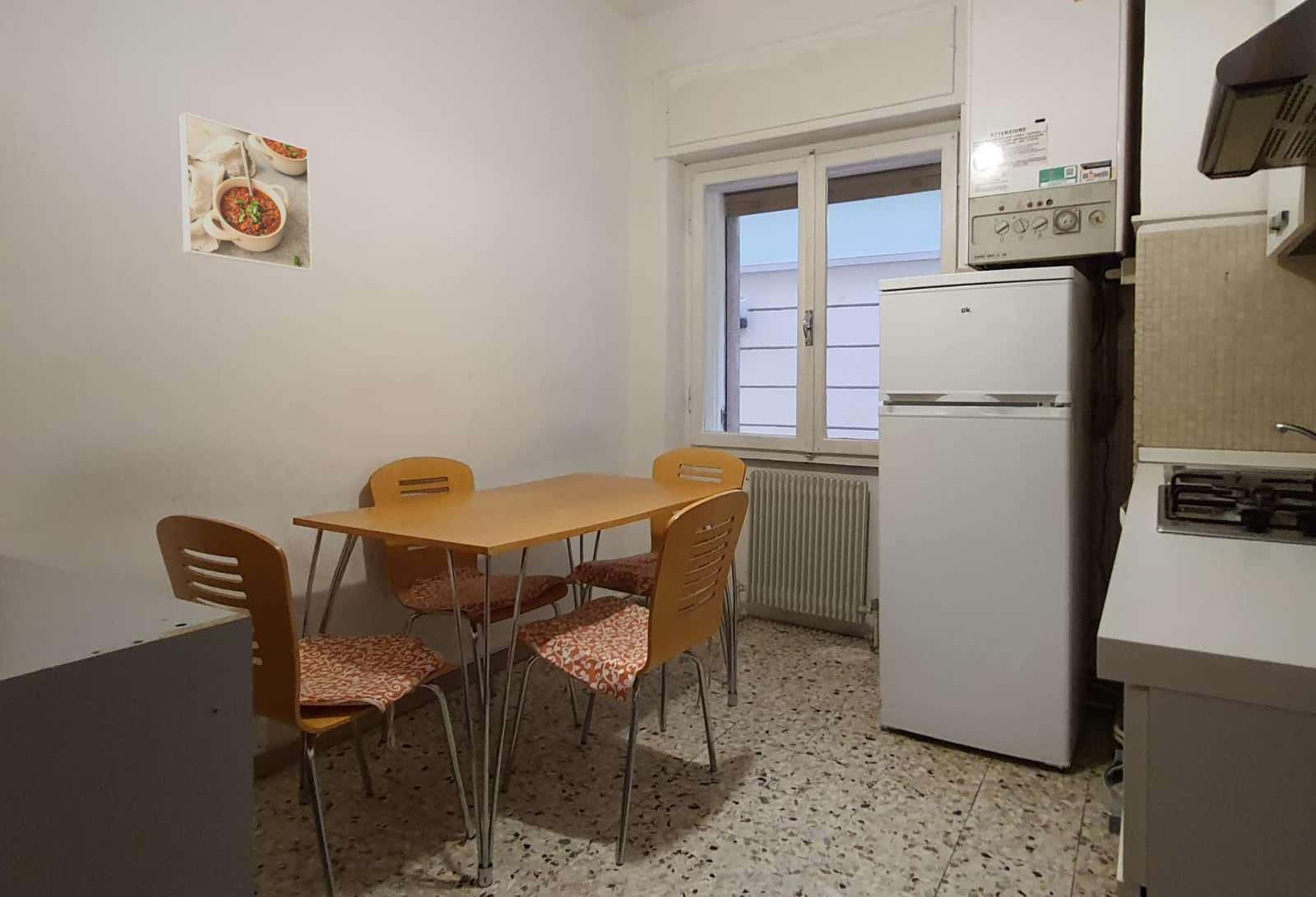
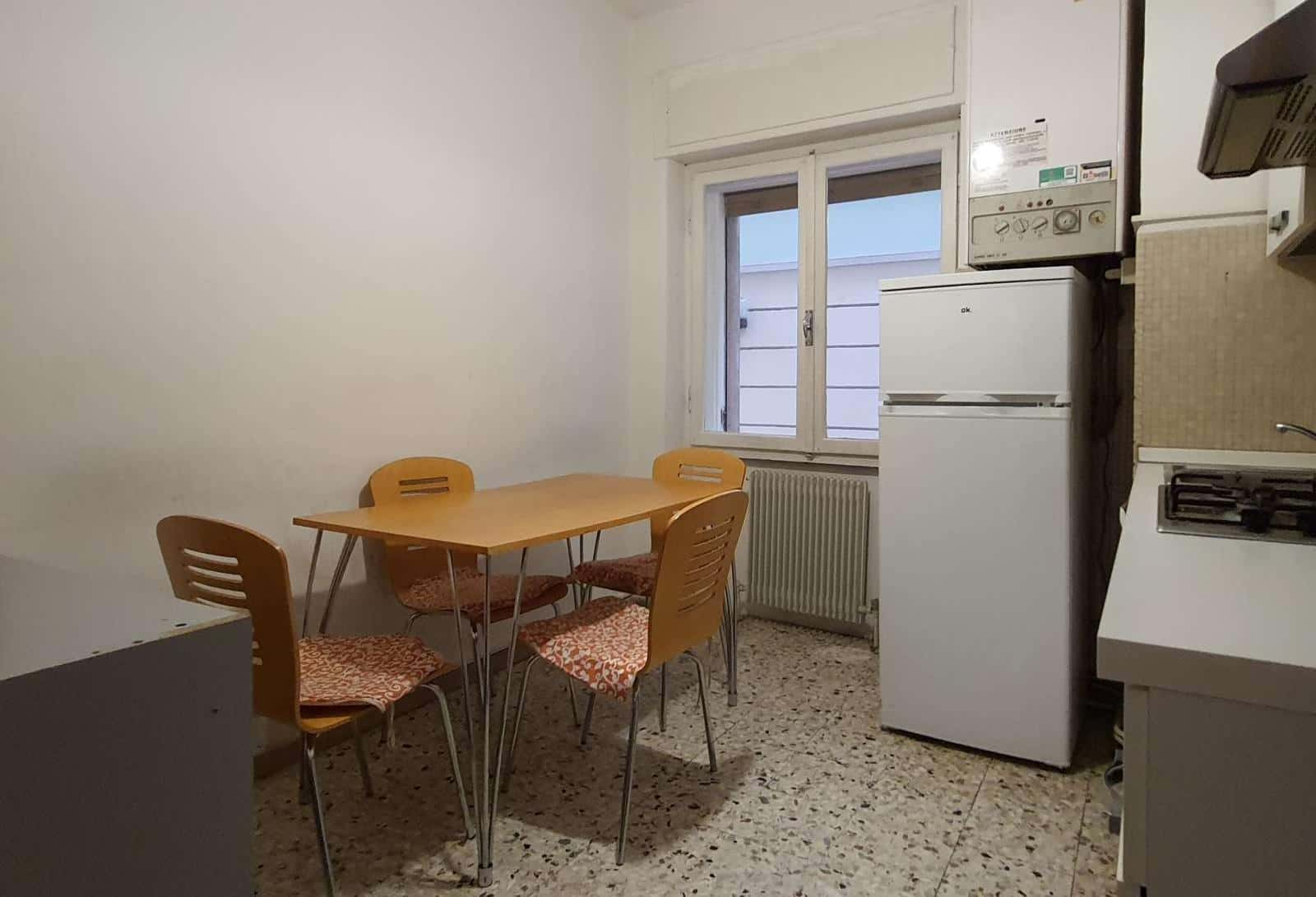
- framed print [177,111,313,272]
